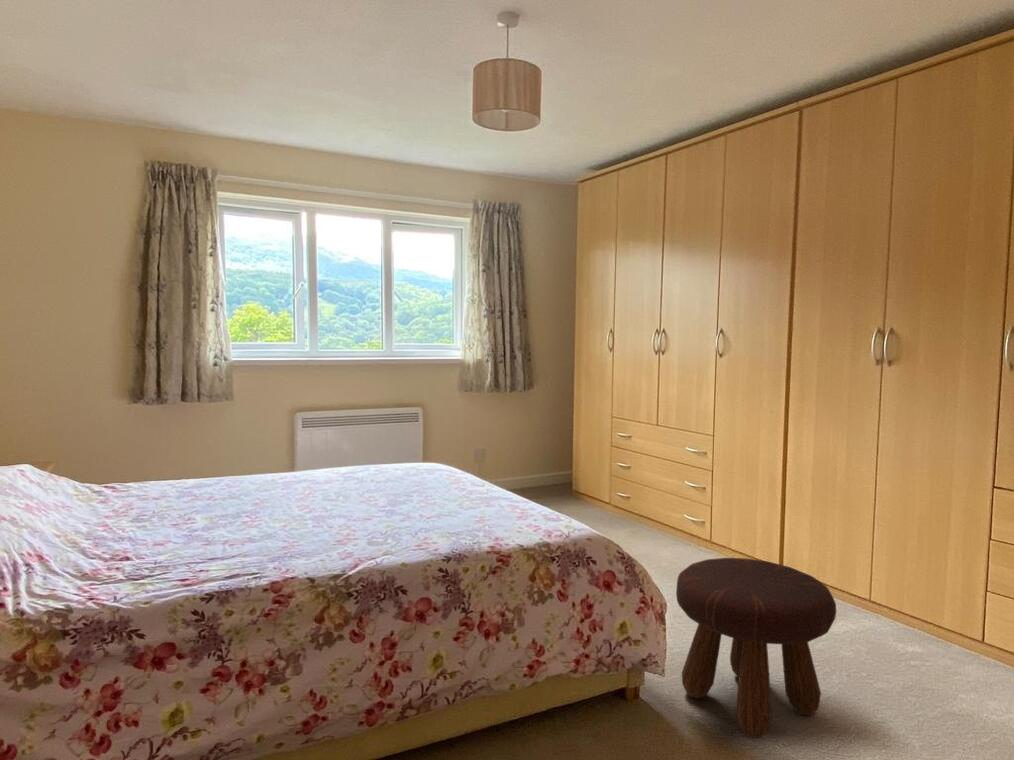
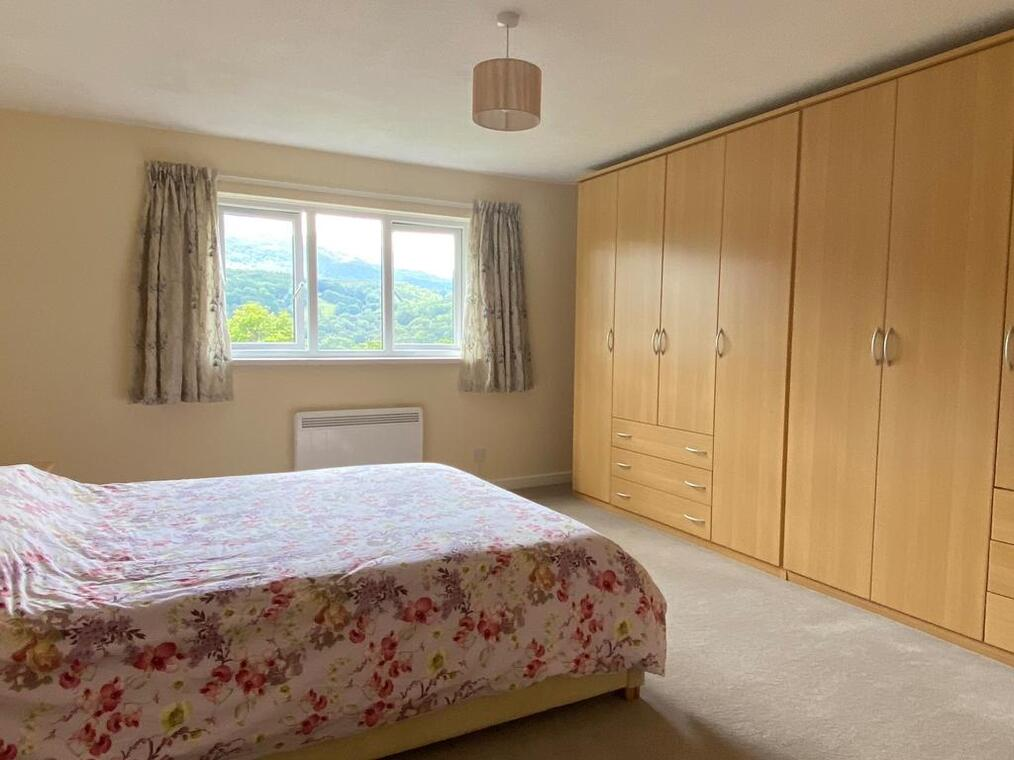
- footstool [675,557,837,739]
